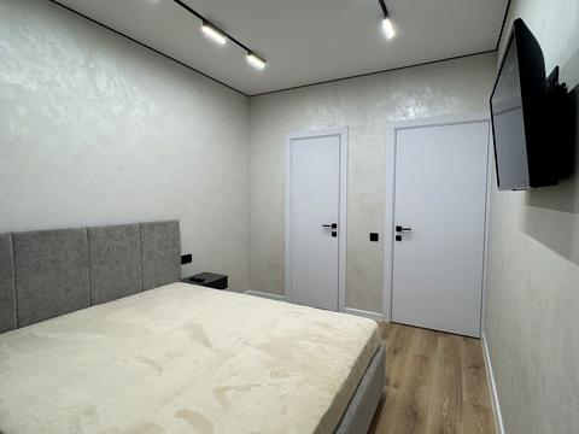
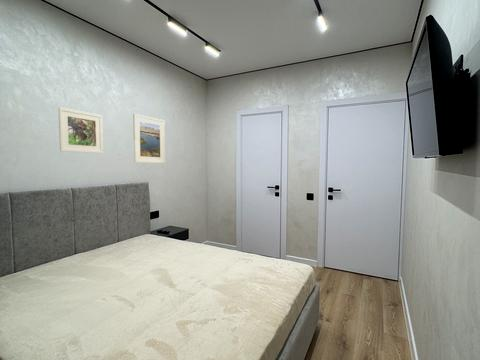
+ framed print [57,106,104,154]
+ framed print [132,113,166,164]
